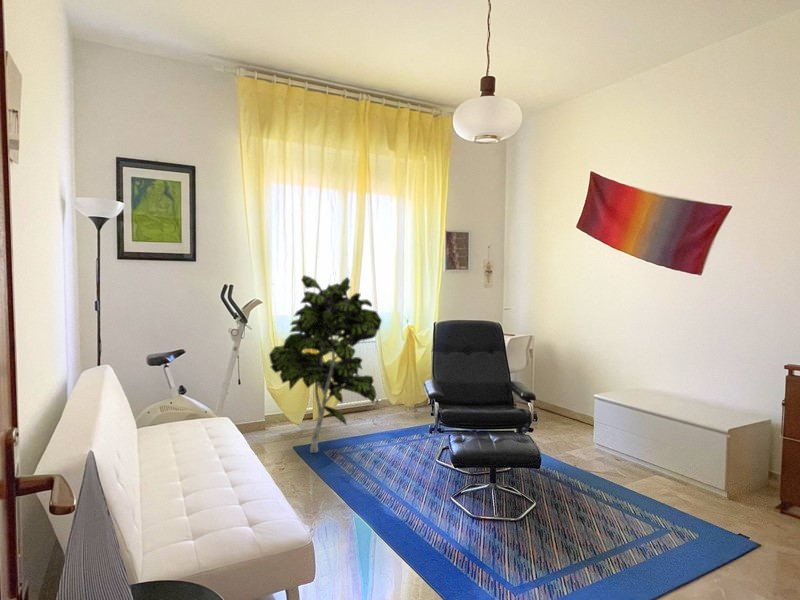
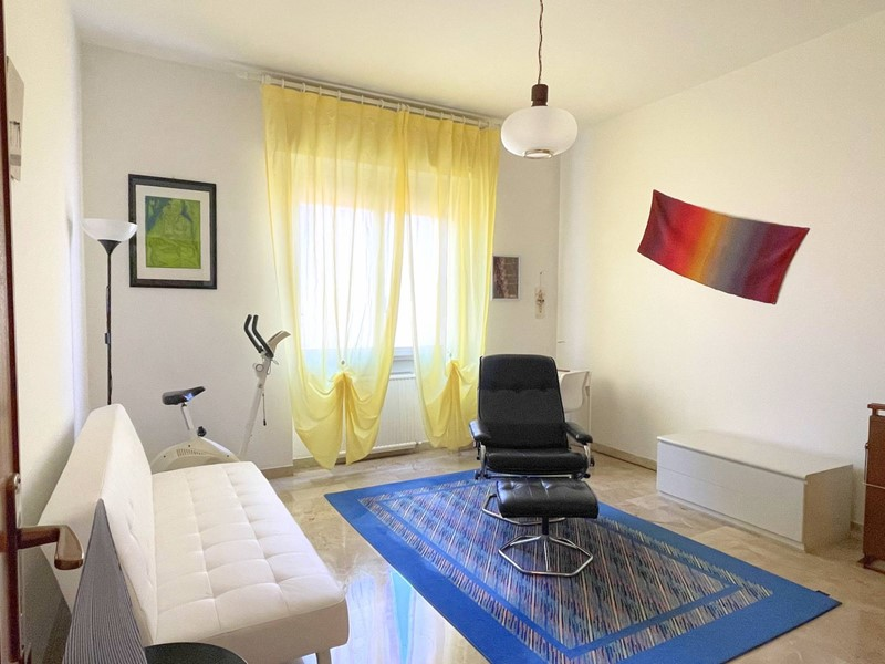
- indoor plant [268,274,383,454]
